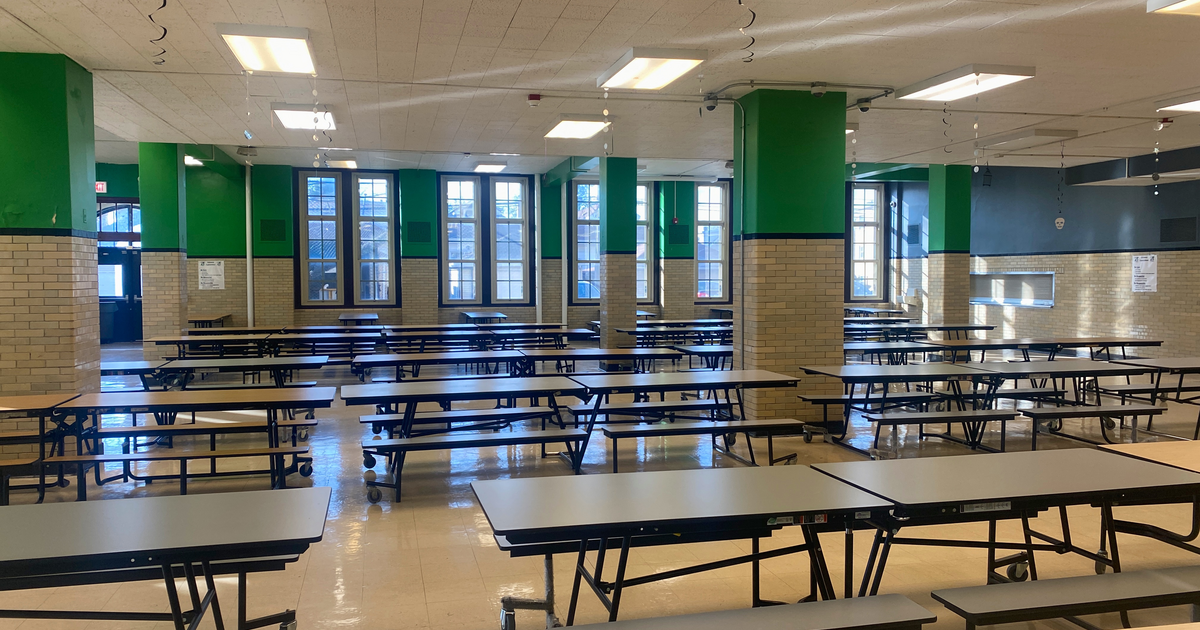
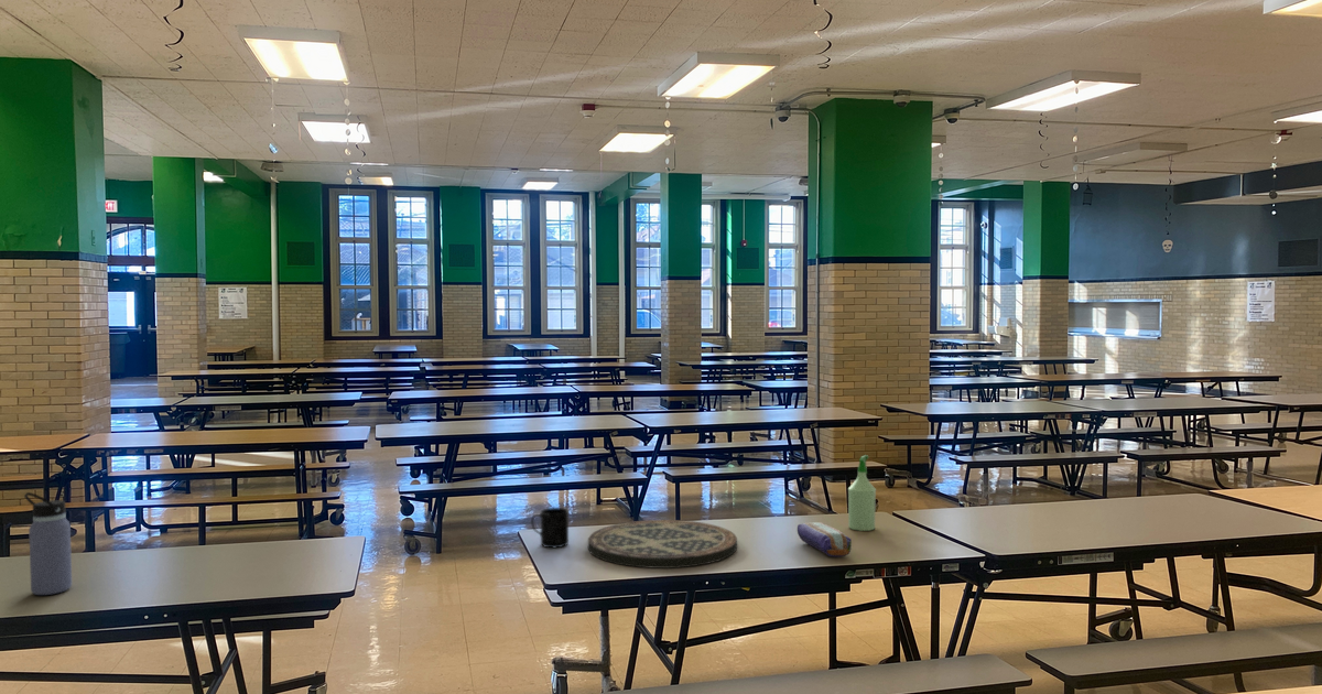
+ tray [587,519,738,570]
+ water bottle [23,491,73,596]
+ mug [530,507,570,549]
+ pencil case [797,521,853,557]
+ spray bottle [847,454,877,532]
